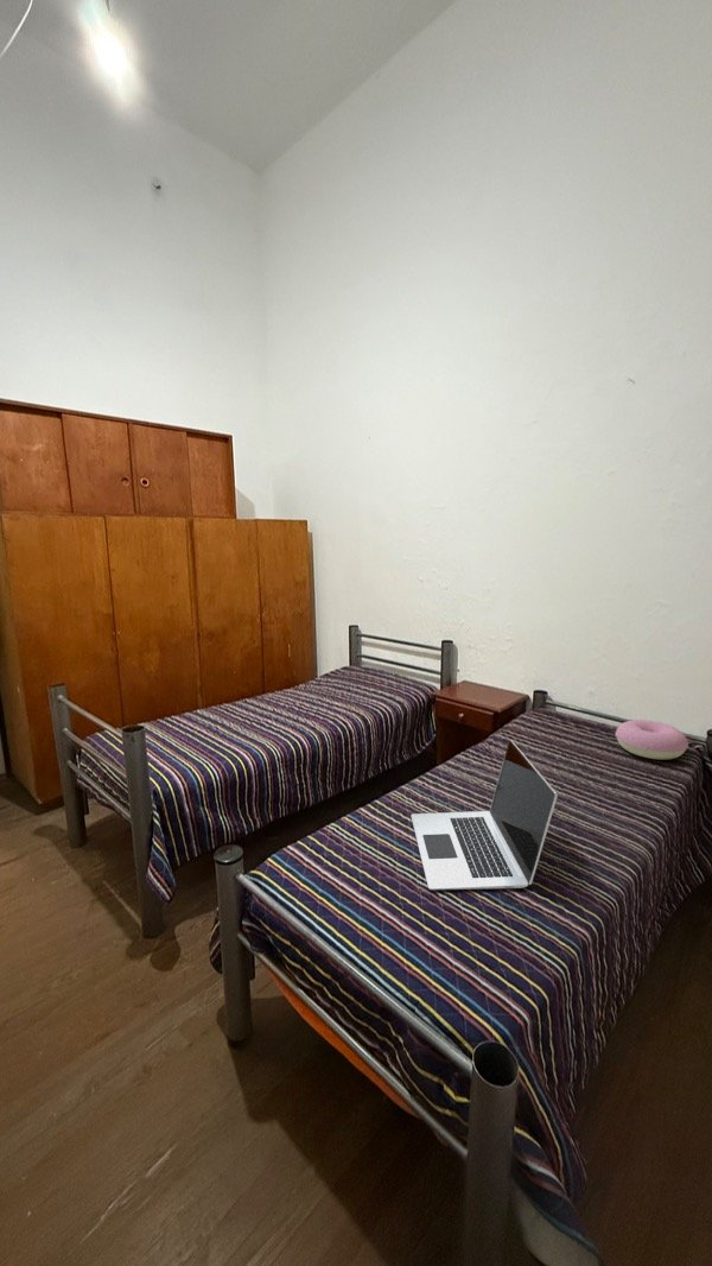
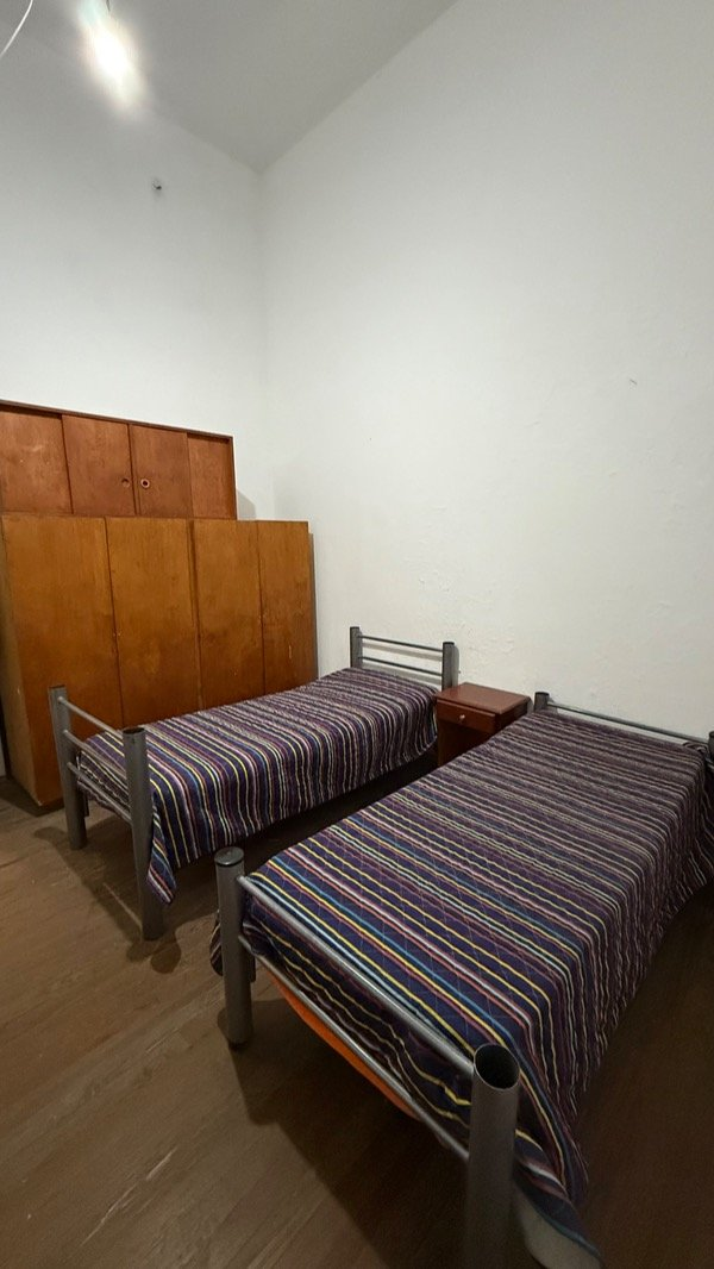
- cushion [615,719,689,761]
- laptop [411,739,559,891]
